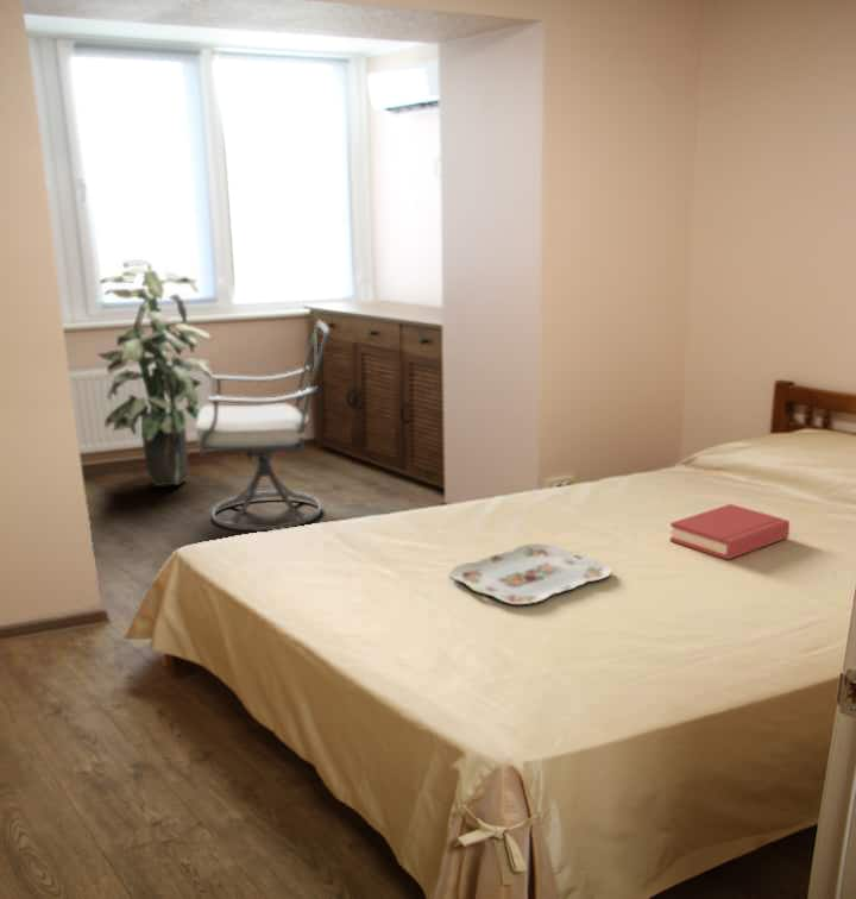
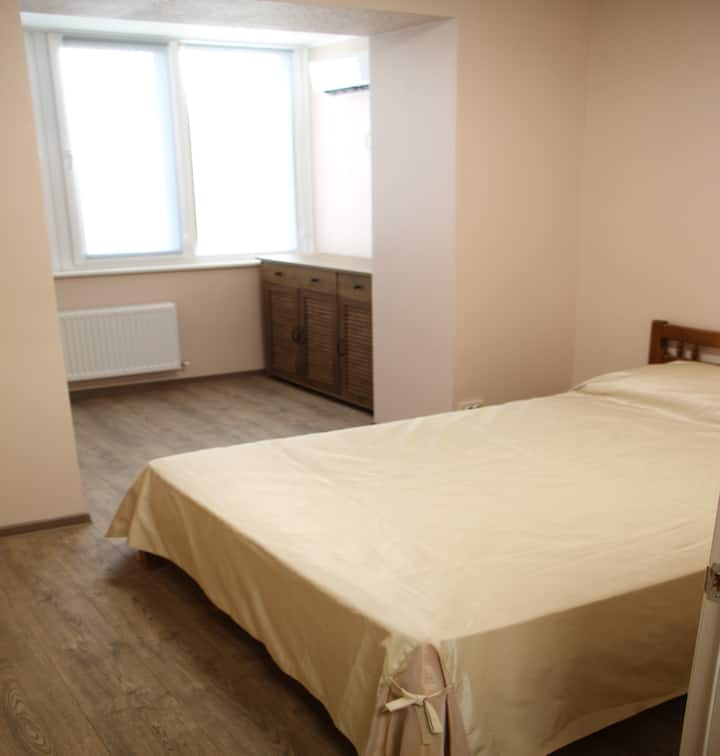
- indoor plant [95,258,214,488]
- serving tray [449,542,612,605]
- hardback book [669,503,791,561]
- chair [195,318,331,532]
